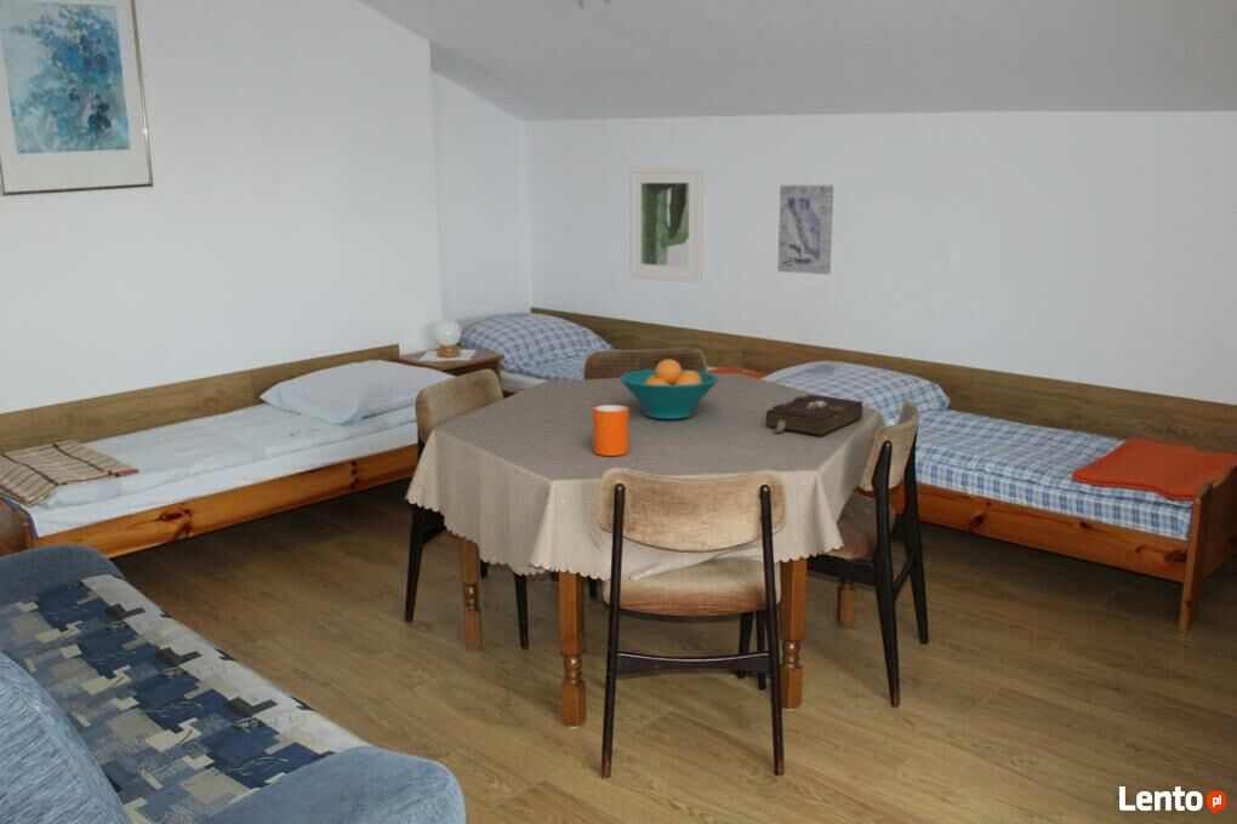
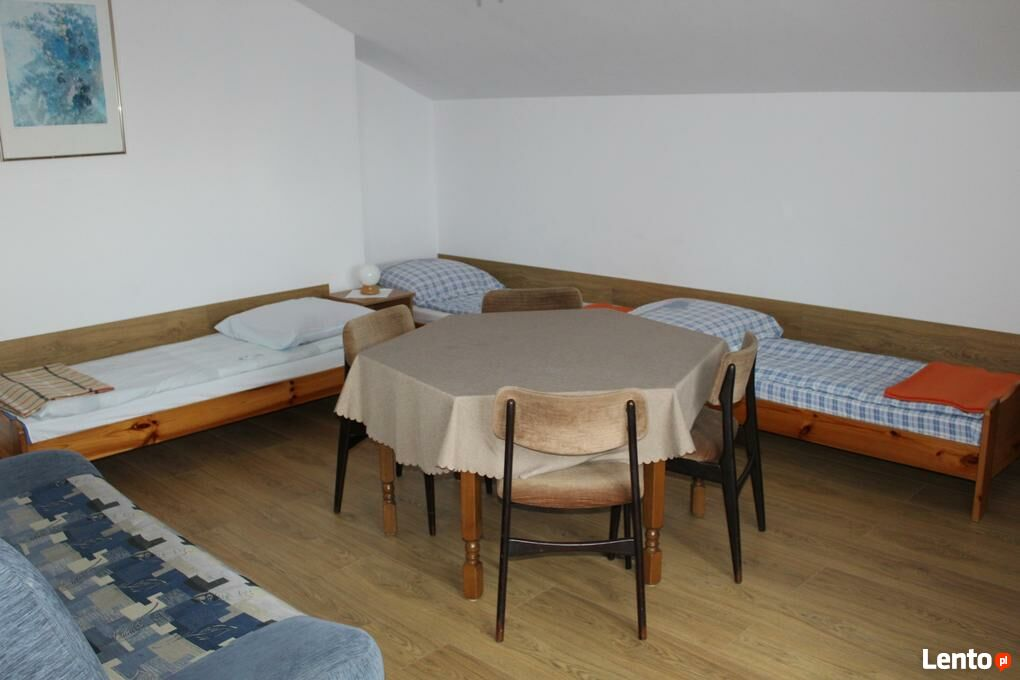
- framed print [628,166,705,285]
- book [764,394,865,436]
- fruit bowl [618,357,719,420]
- wall art [776,184,834,275]
- mug [592,404,629,457]
